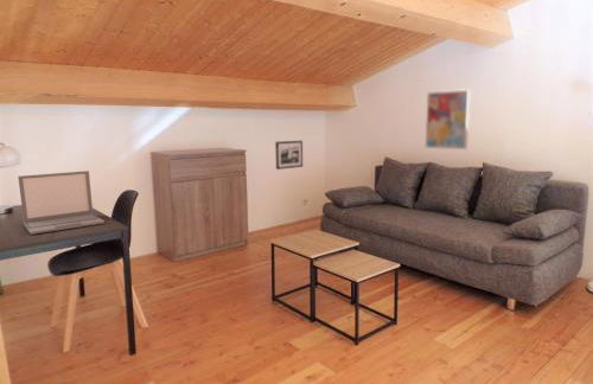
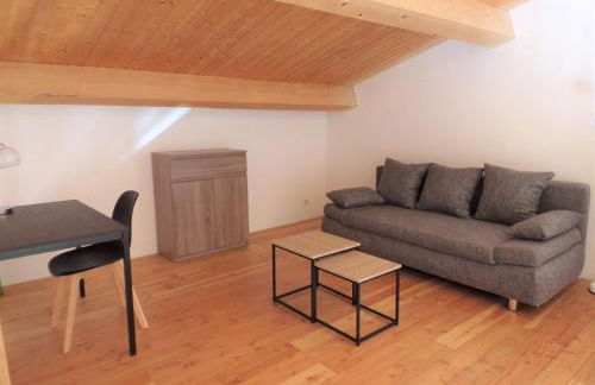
- wall art [425,88,472,151]
- picture frame [274,140,304,171]
- laptop [17,169,106,236]
